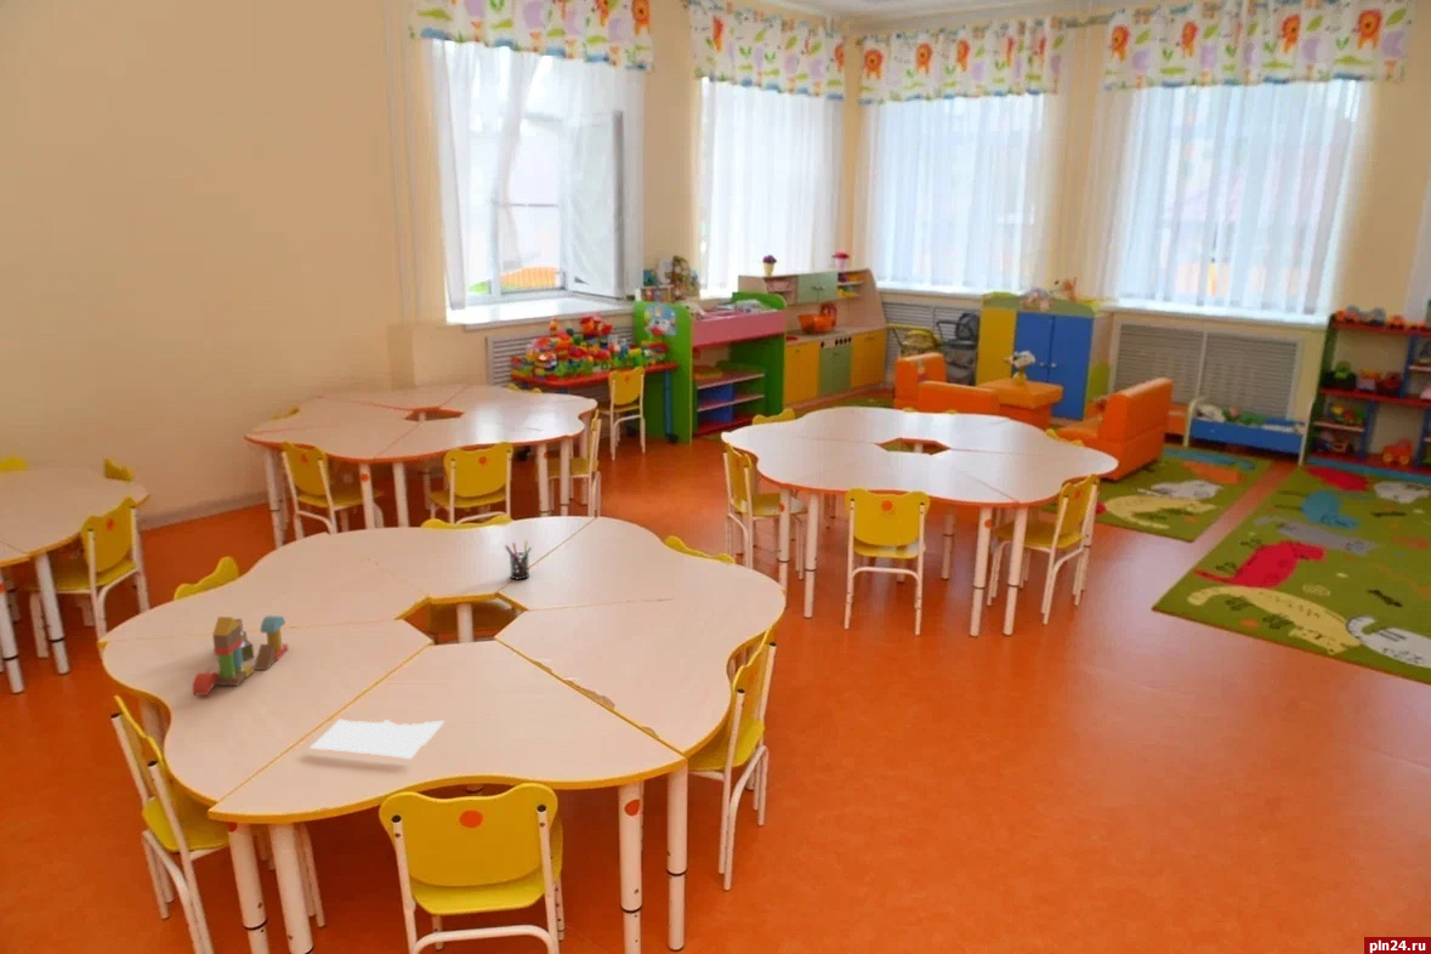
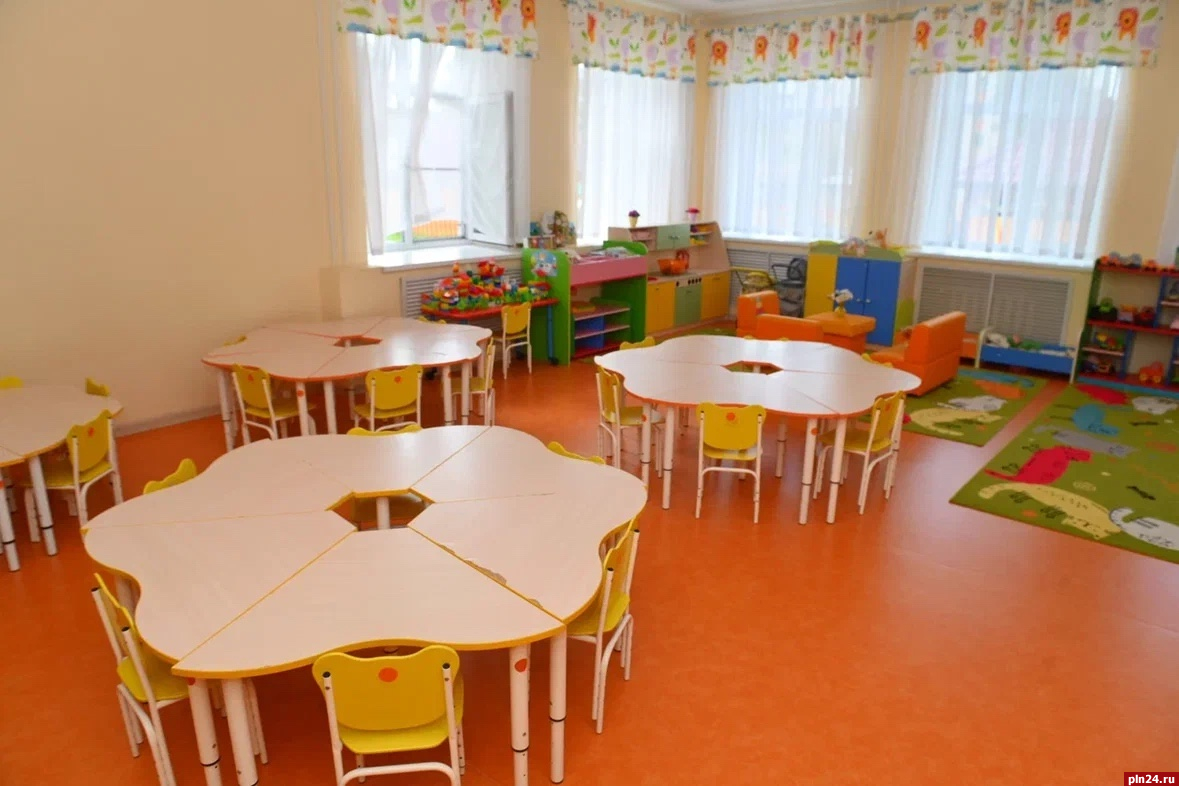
- toy blocks [191,614,289,697]
- pen holder [504,539,533,580]
- paper sheet [308,719,445,760]
